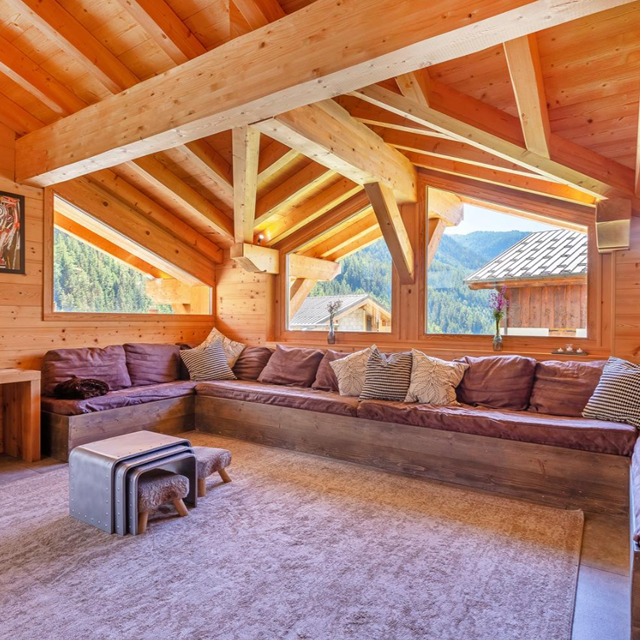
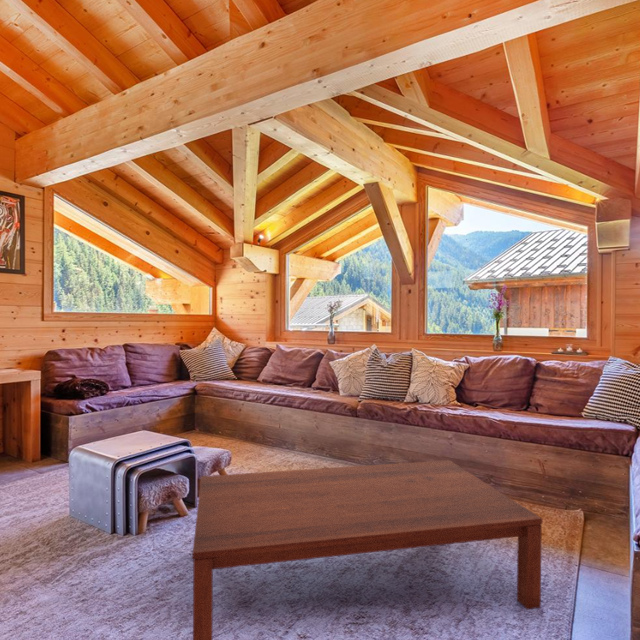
+ coffee table [192,459,543,640]
